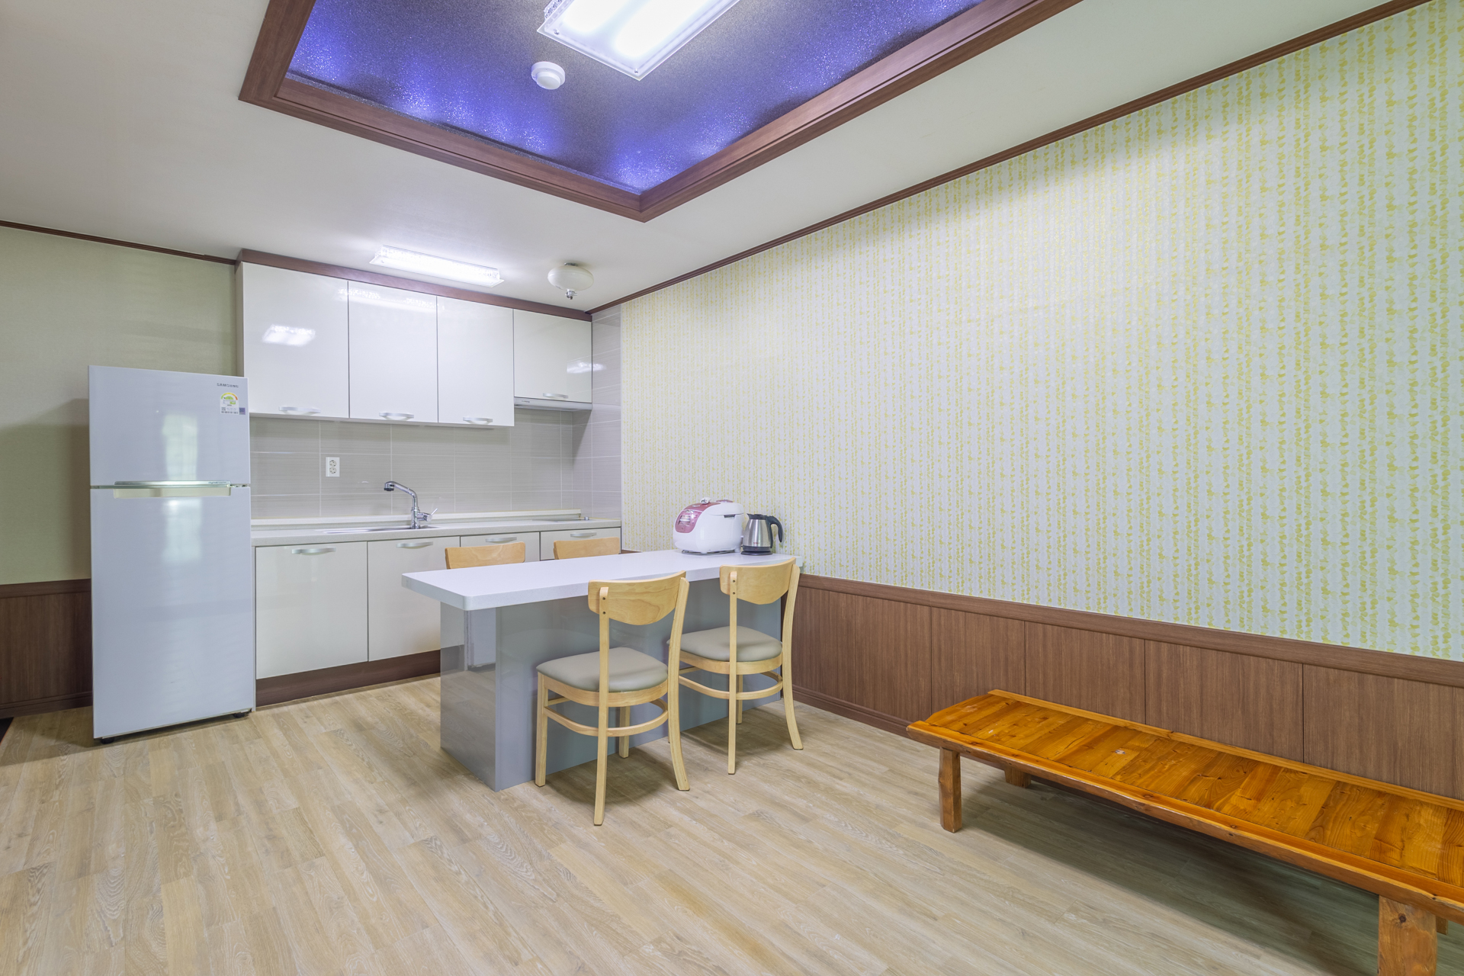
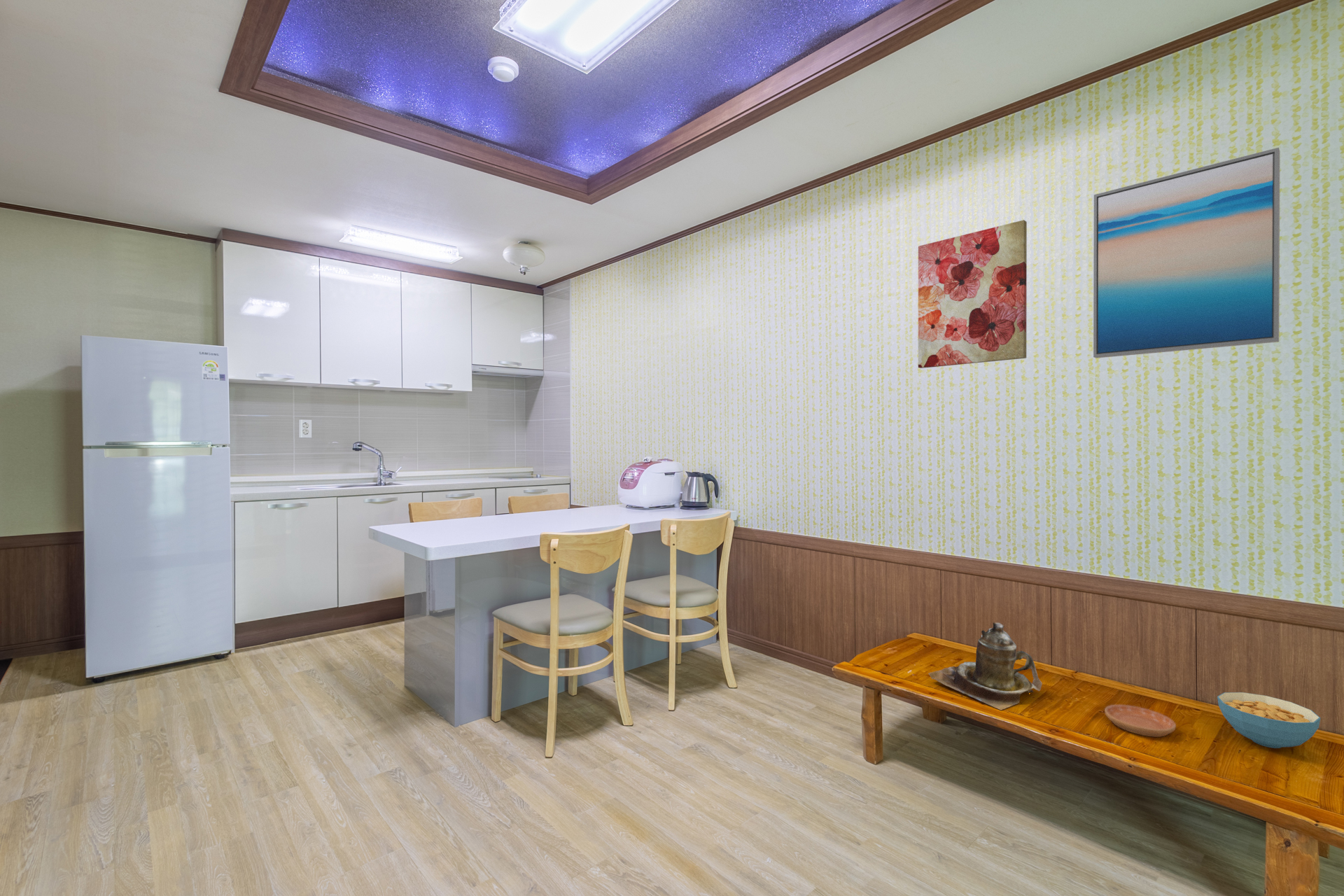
+ wall art [918,219,1028,369]
+ wall art [1093,147,1280,359]
+ cereal bowl [1217,692,1321,749]
+ saucer [1104,704,1177,738]
+ teapot [928,622,1043,710]
